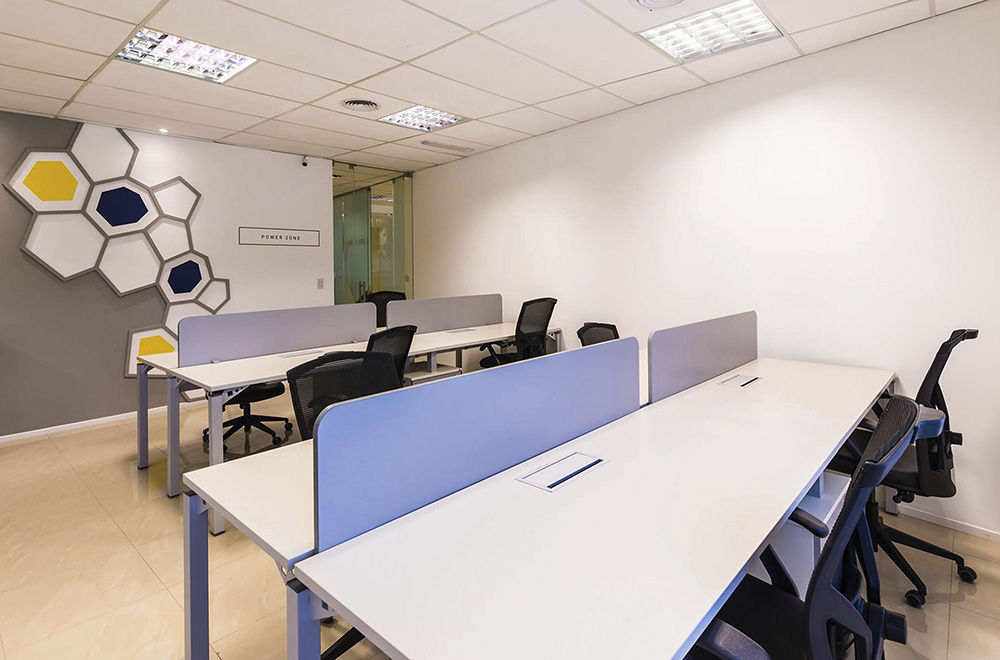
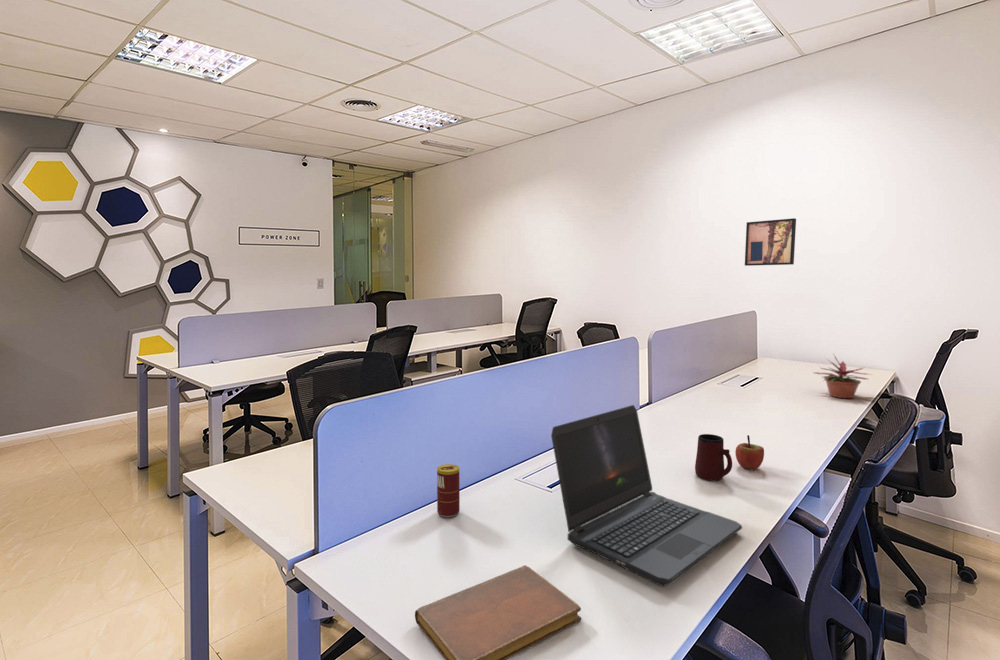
+ mug [694,433,733,482]
+ beverage can [436,463,461,518]
+ wall art [744,217,797,267]
+ apple [734,434,765,471]
+ potted plant [814,354,873,399]
+ notebook [414,564,582,660]
+ laptop computer [550,404,743,588]
